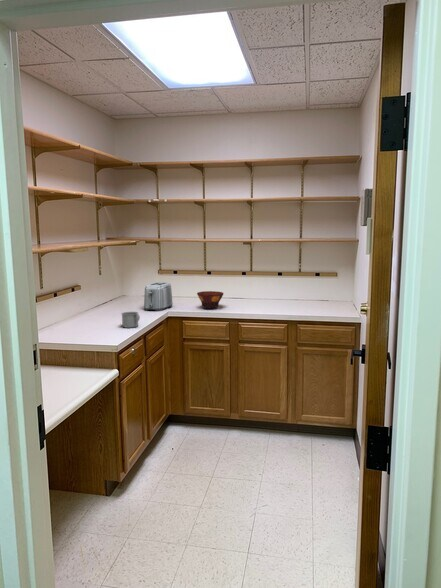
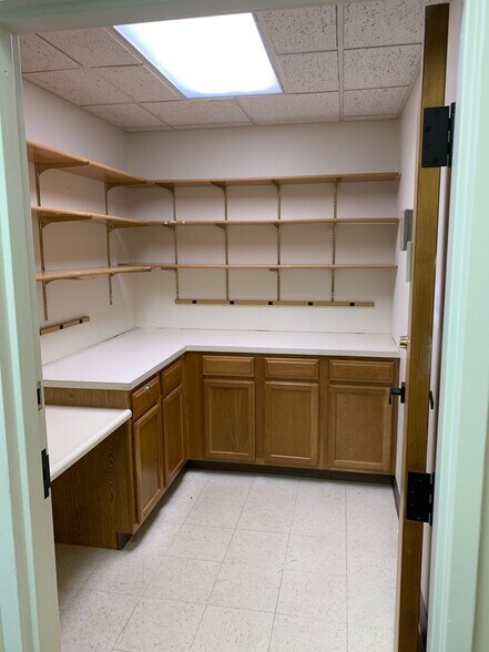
- mug [120,311,141,329]
- bowl [196,290,224,310]
- toaster [143,281,174,312]
